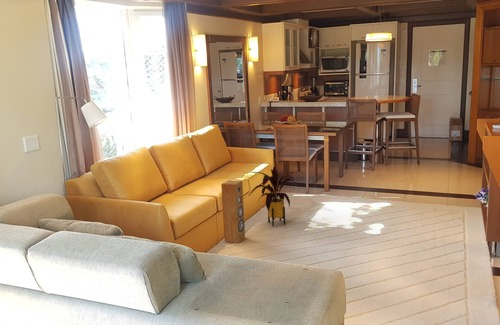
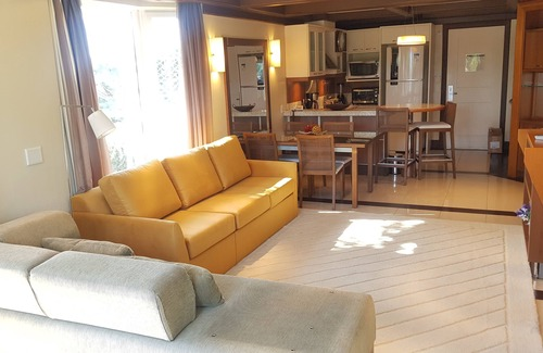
- house plant [249,165,300,227]
- speaker [220,179,246,244]
